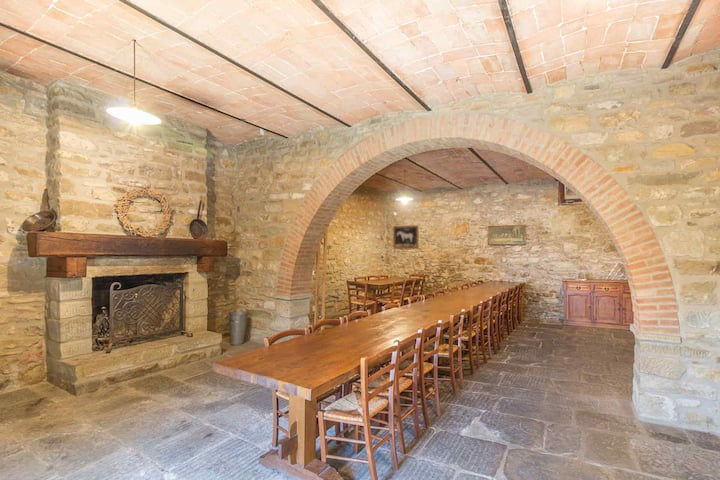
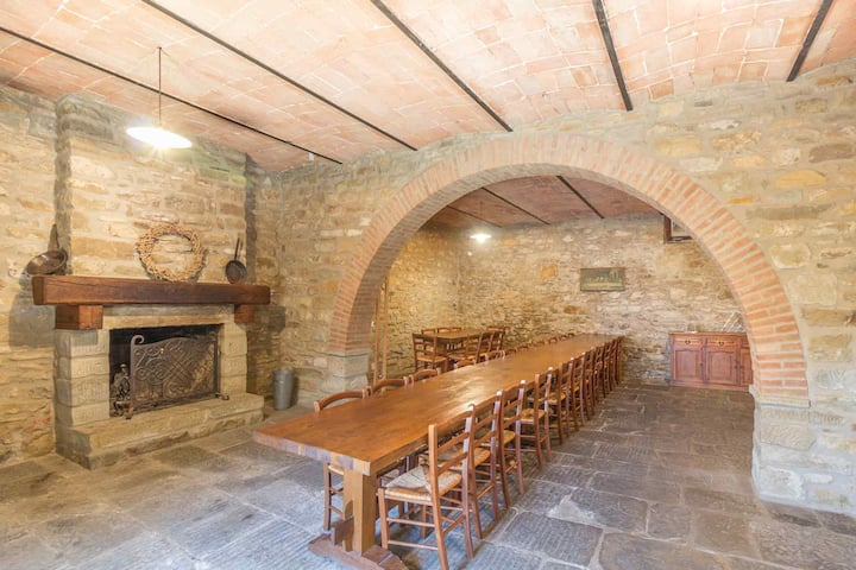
- wall art [392,224,420,250]
